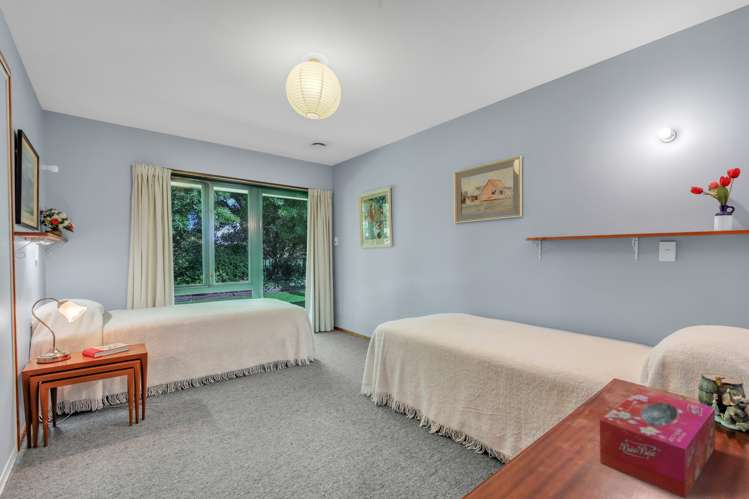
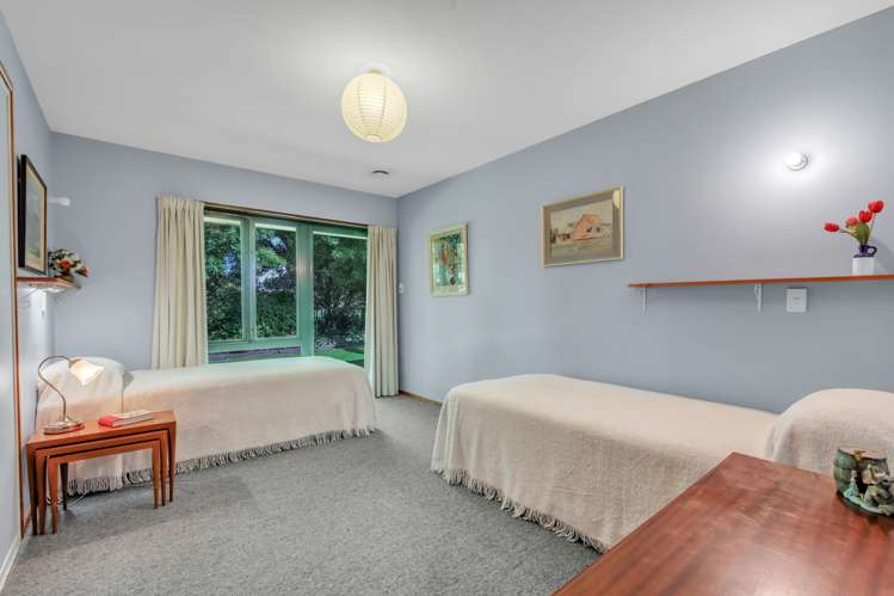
- tissue box [599,388,716,499]
